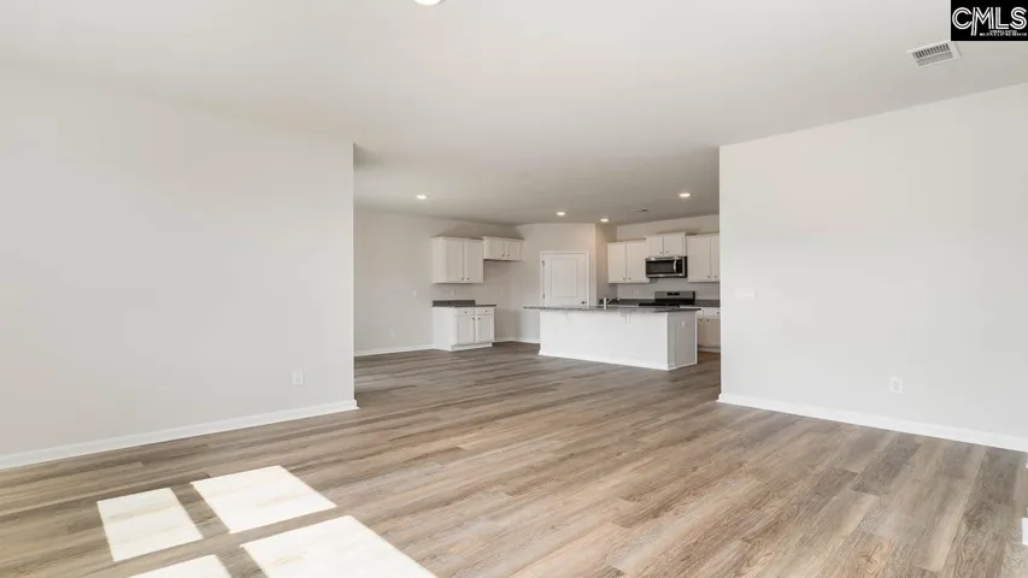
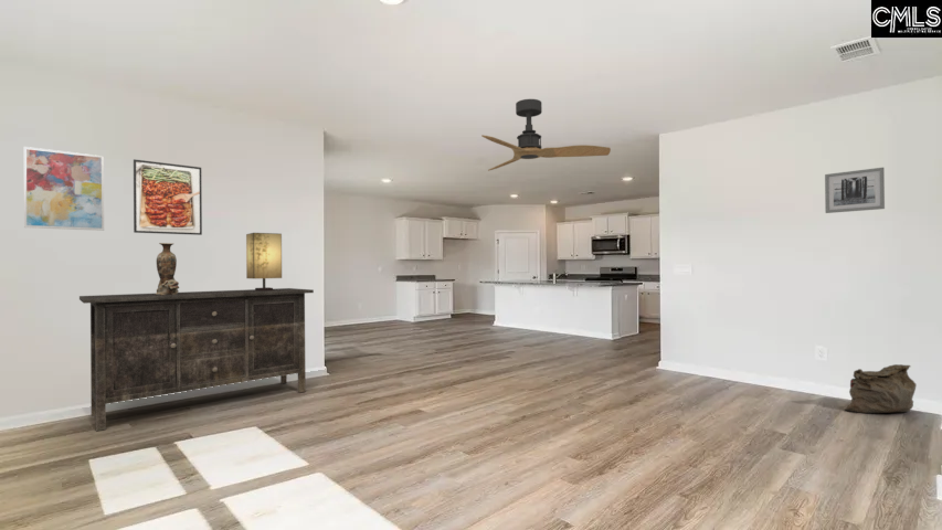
+ bag [843,363,918,414]
+ vase with dog figurine [155,242,180,295]
+ table lamp [245,232,283,292]
+ sideboard [78,287,315,432]
+ wall art [23,146,105,232]
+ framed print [133,158,203,236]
+ ceiling fan [480,98,612,172]
+ wall art [824,167,886,214]
